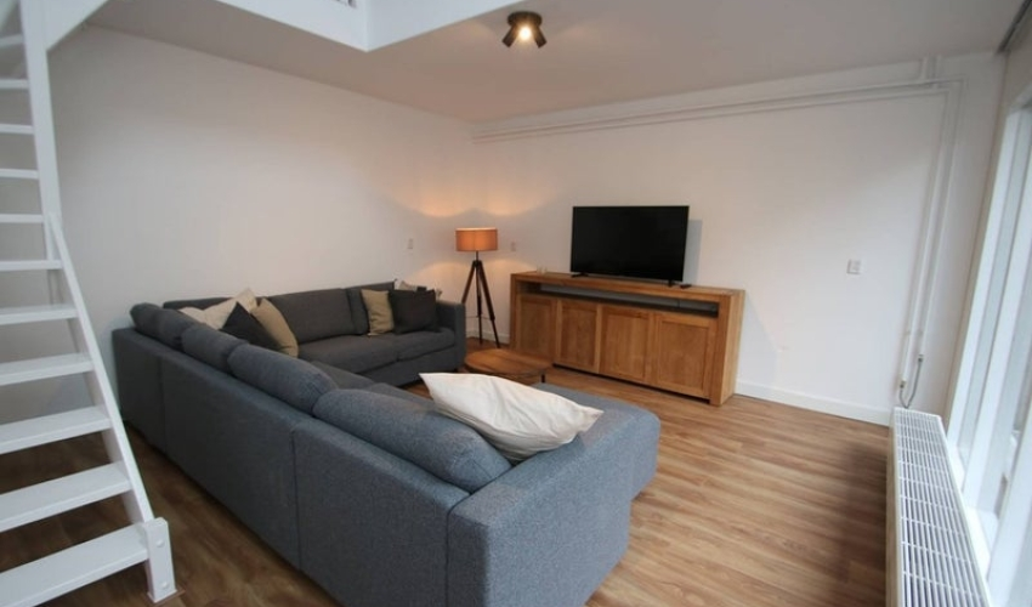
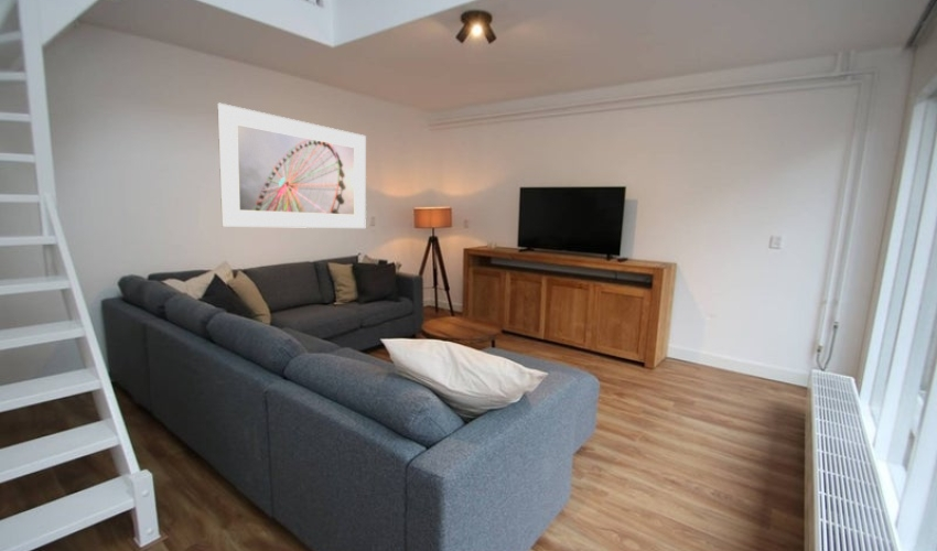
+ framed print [216,101,367,229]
